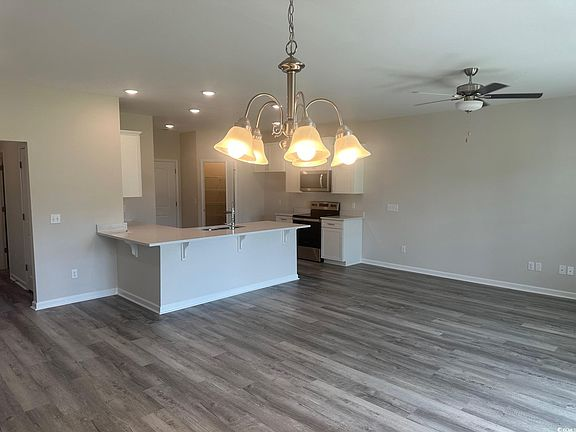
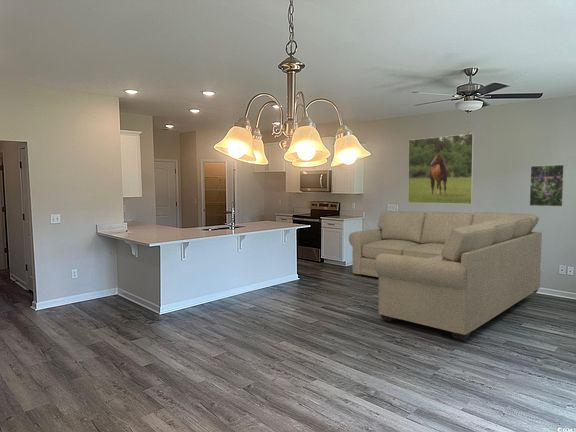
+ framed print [528,164,565,208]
+ sofa [348,210,543,341]
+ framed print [407,133,475,205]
